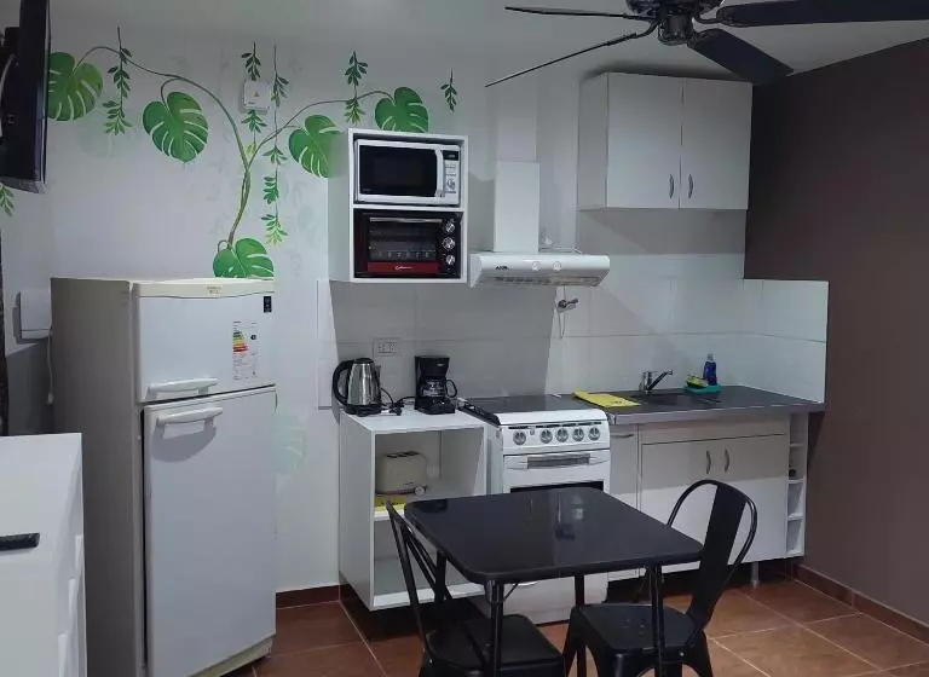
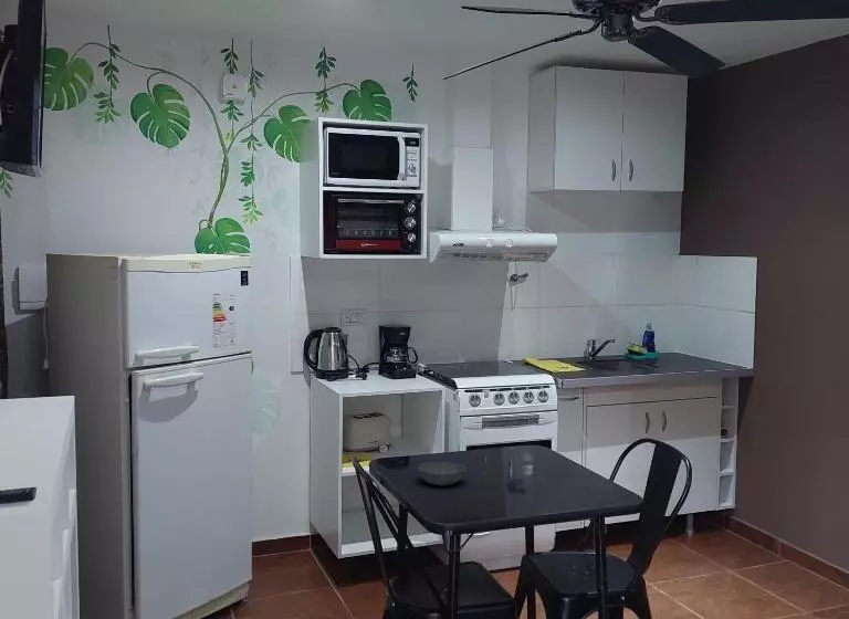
+ bowl [417,461,468,486]
